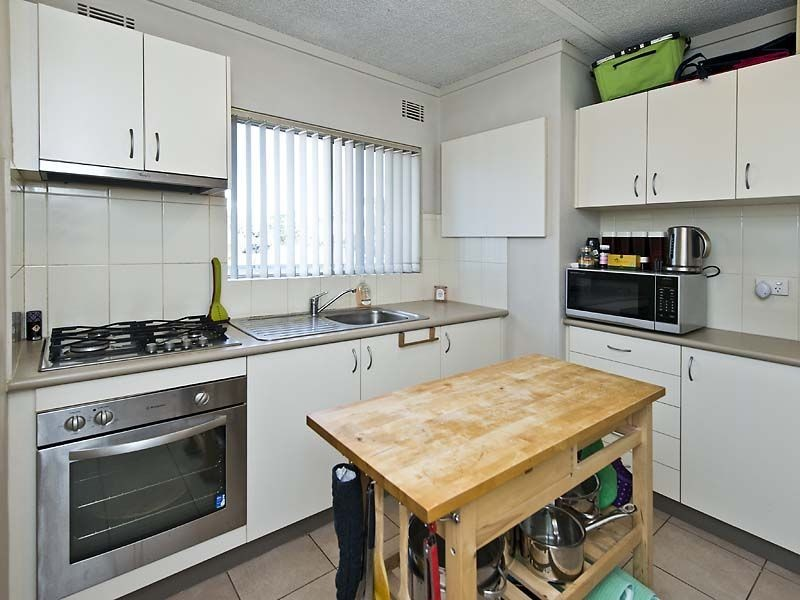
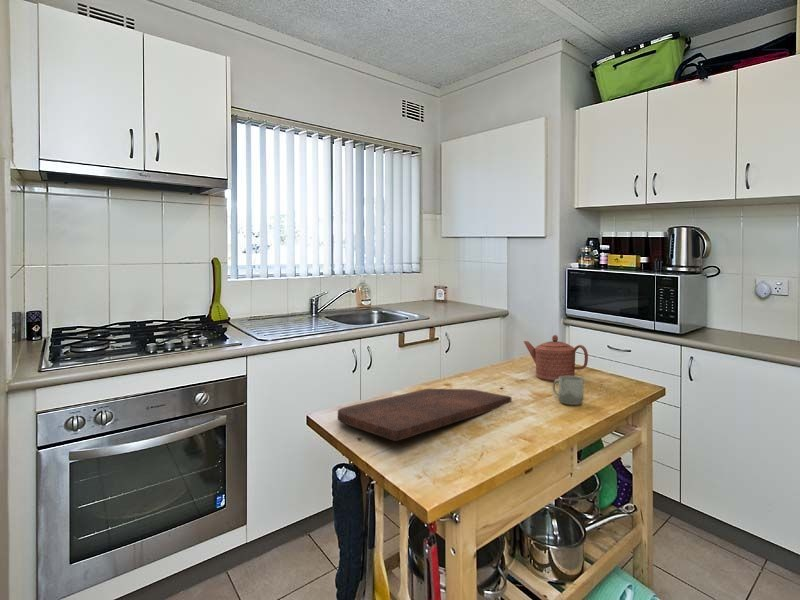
+ cup [552,375,585,406]
+ cutting board [337,388,512,442]
+ teapot [523,334,589,381]
